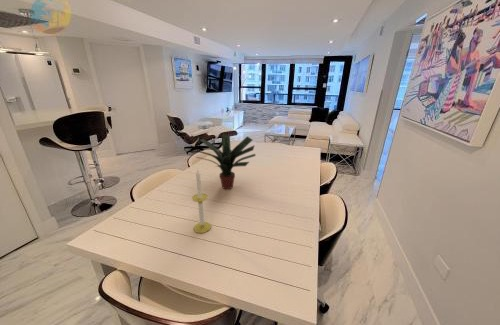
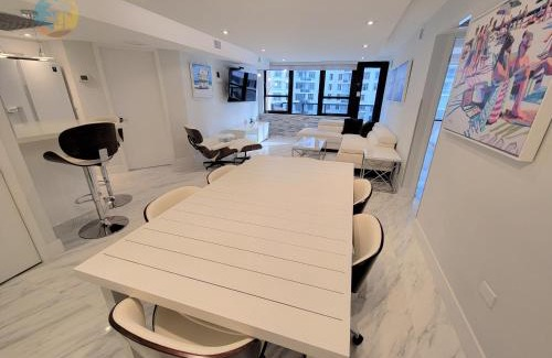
- potted plant [195,131,260,190]
- candle [191,168,212,234]
